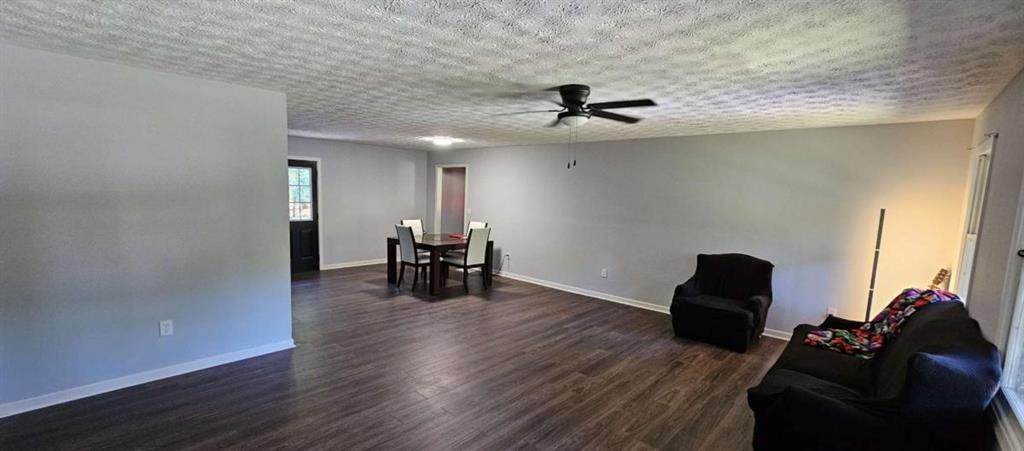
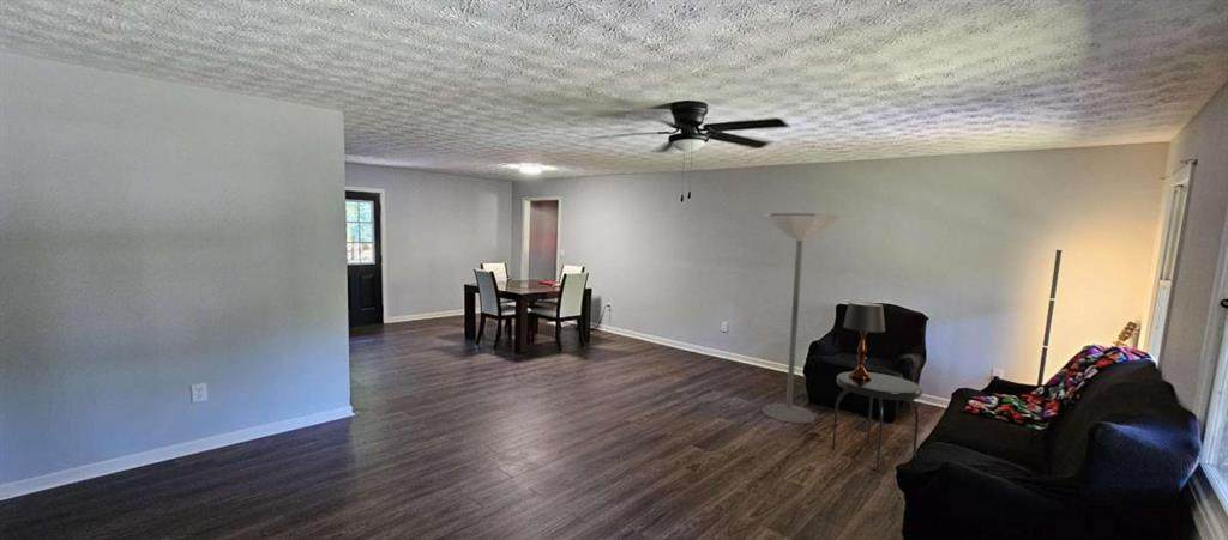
+ floor lamp [760,212,842,425]
+ table lamp [842,301,886,380]
+ side table [831,370,923,473]
